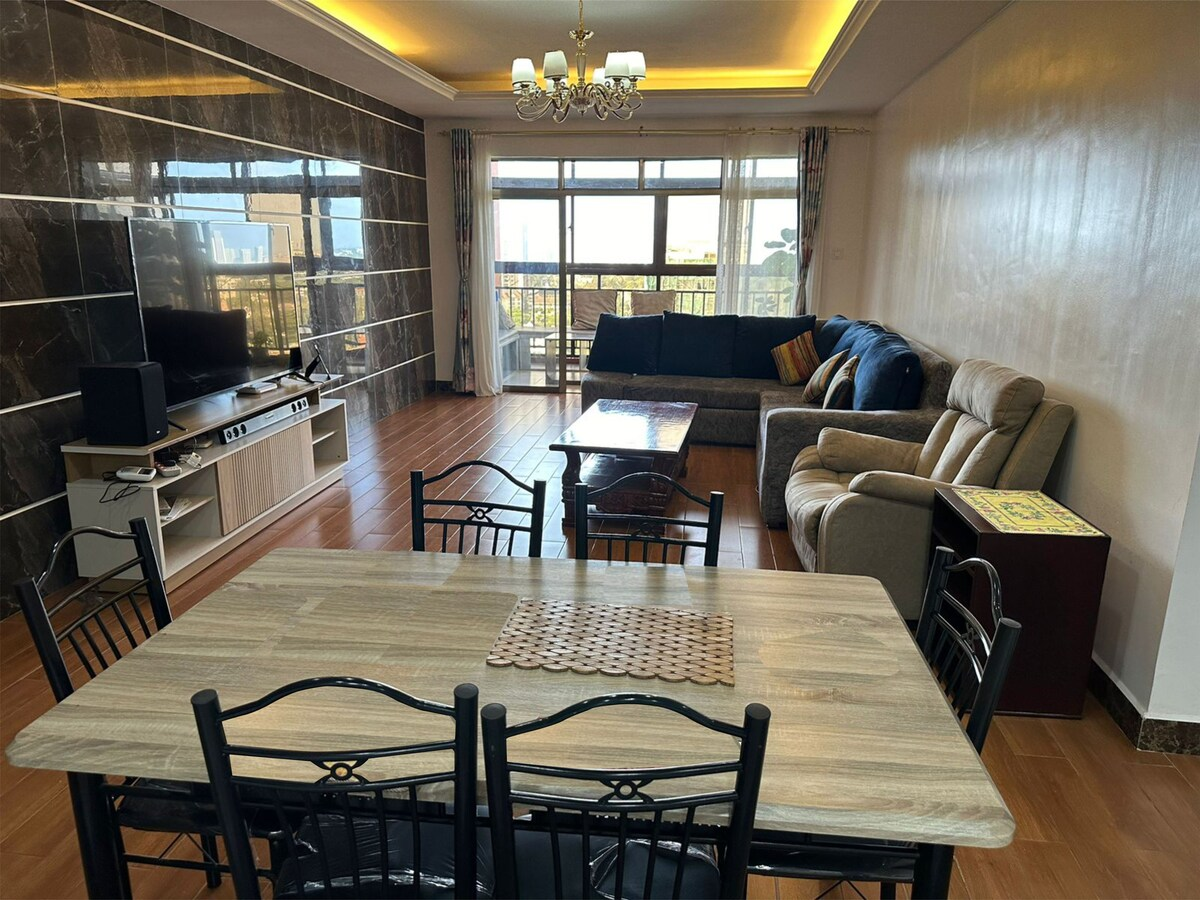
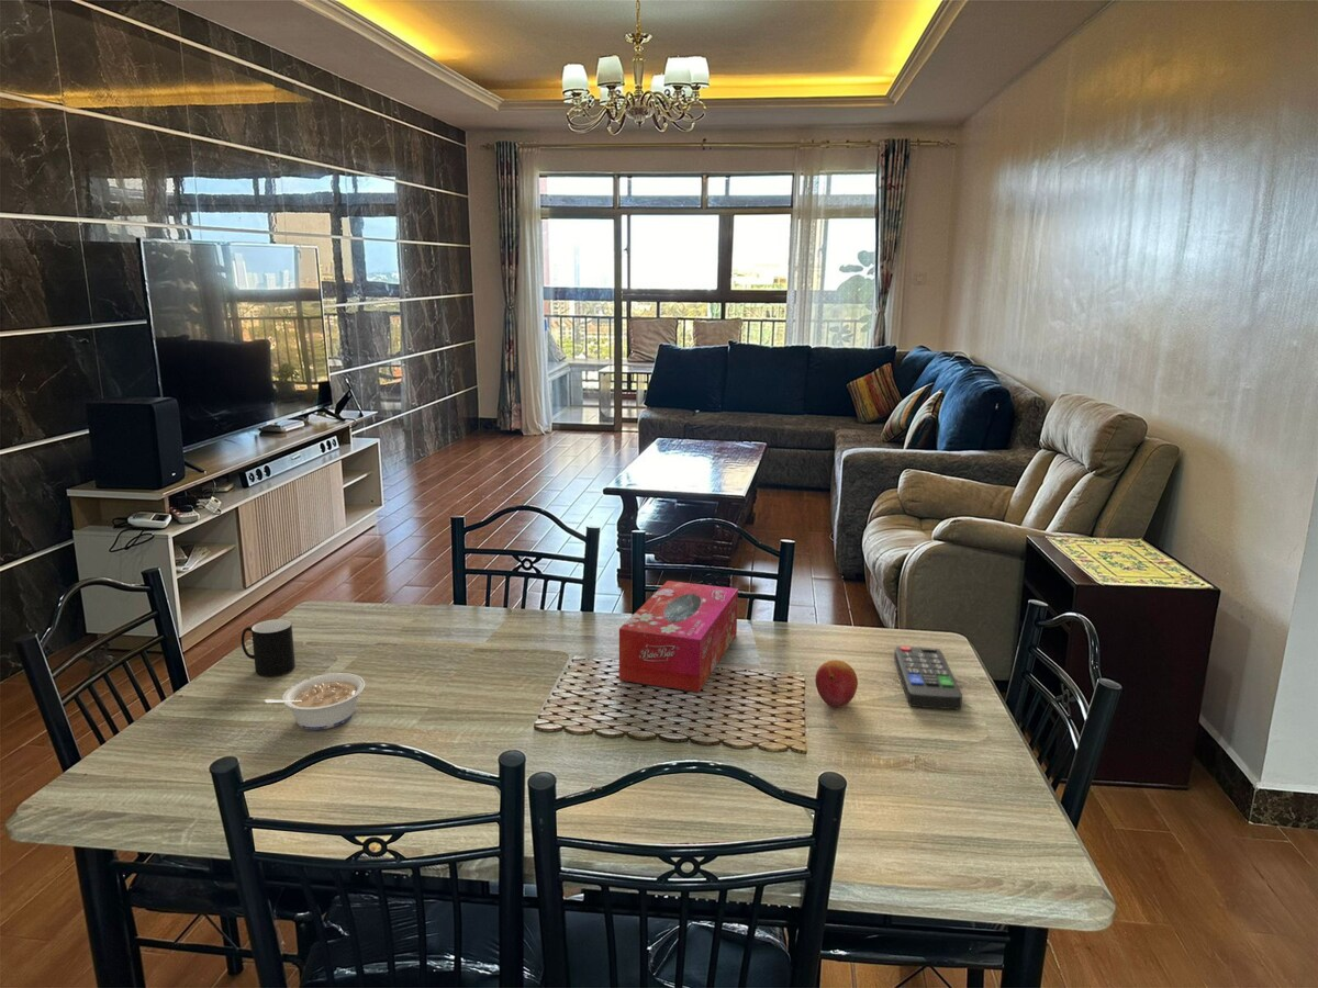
+ fruit [814,659,859,708]
+ legume [263,672,366,731]
+ tissue box [618,580,739,694]
+ remote control [893,644,963,710]
+ cup [241,618,297,677]
